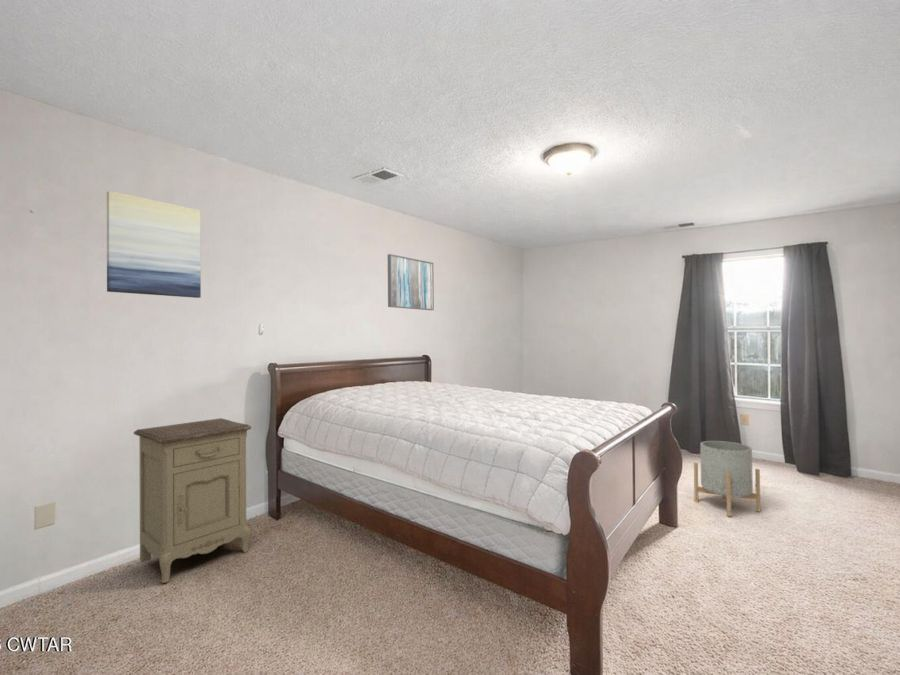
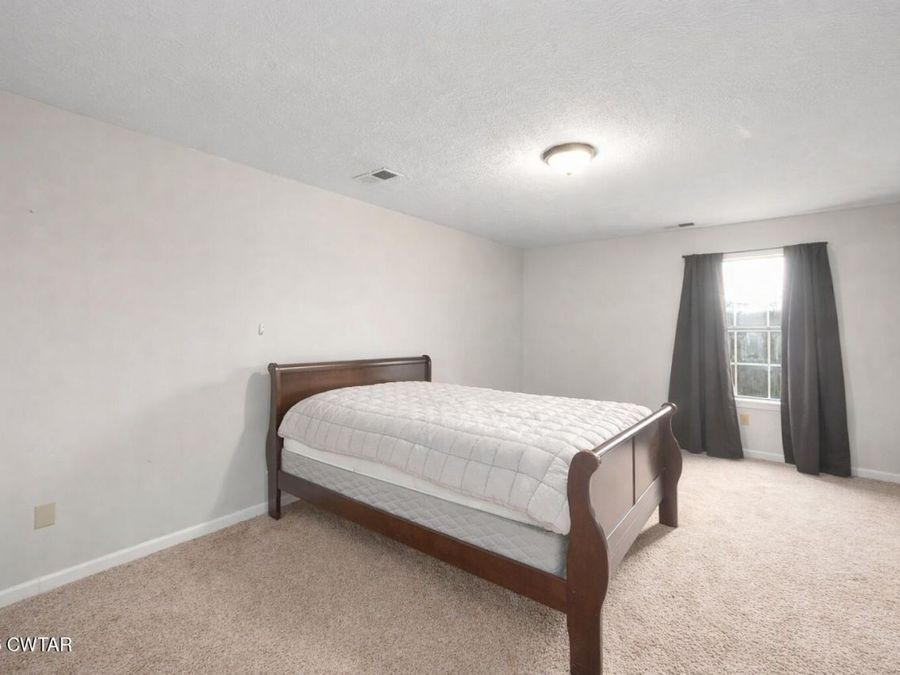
- wall art [387,253,435,311]
- nightstand [133,417,252,584]
- planter [693,440,761,517]
- wall art [106,190,202,299]
